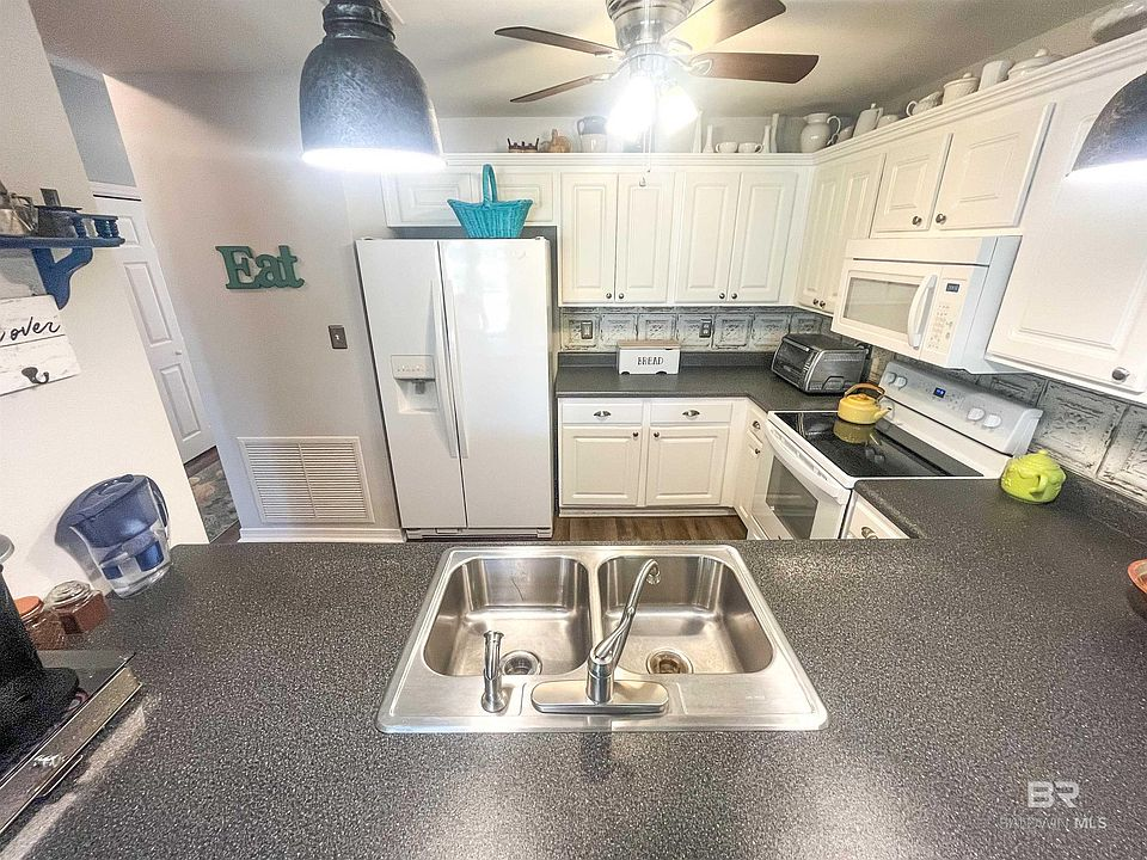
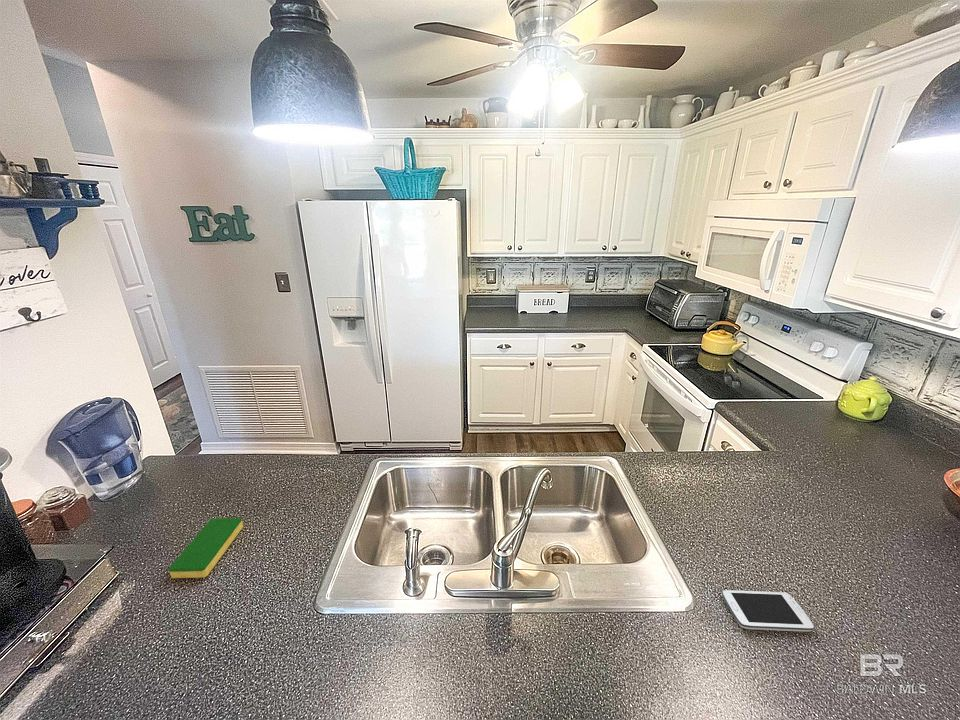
+ dish sponge [167,517,244,579]
+ smartphone [721,589,815,633]
